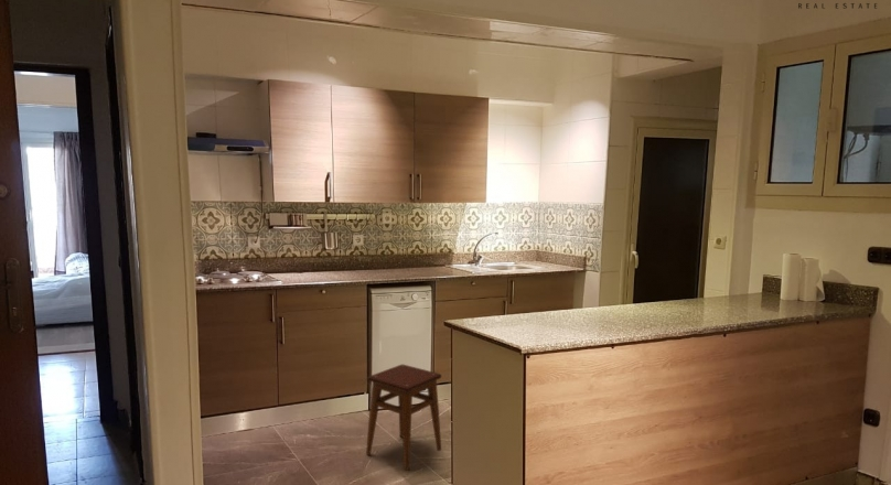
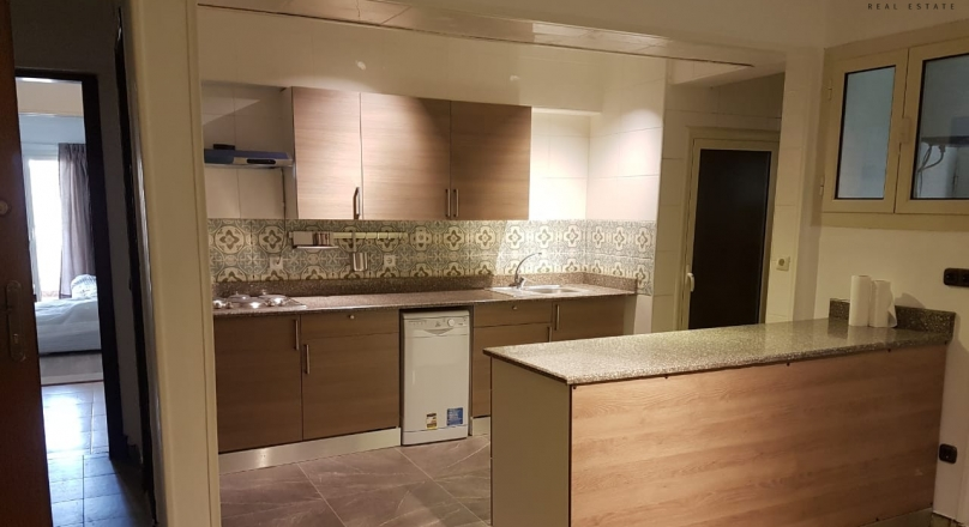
- stool [365,364,442,472]
